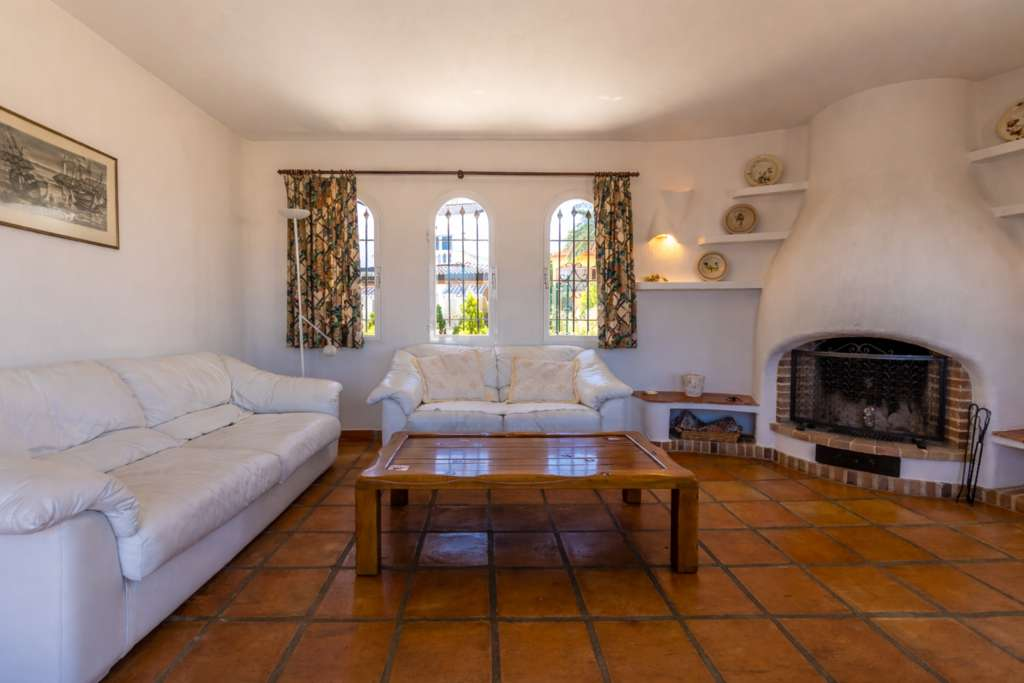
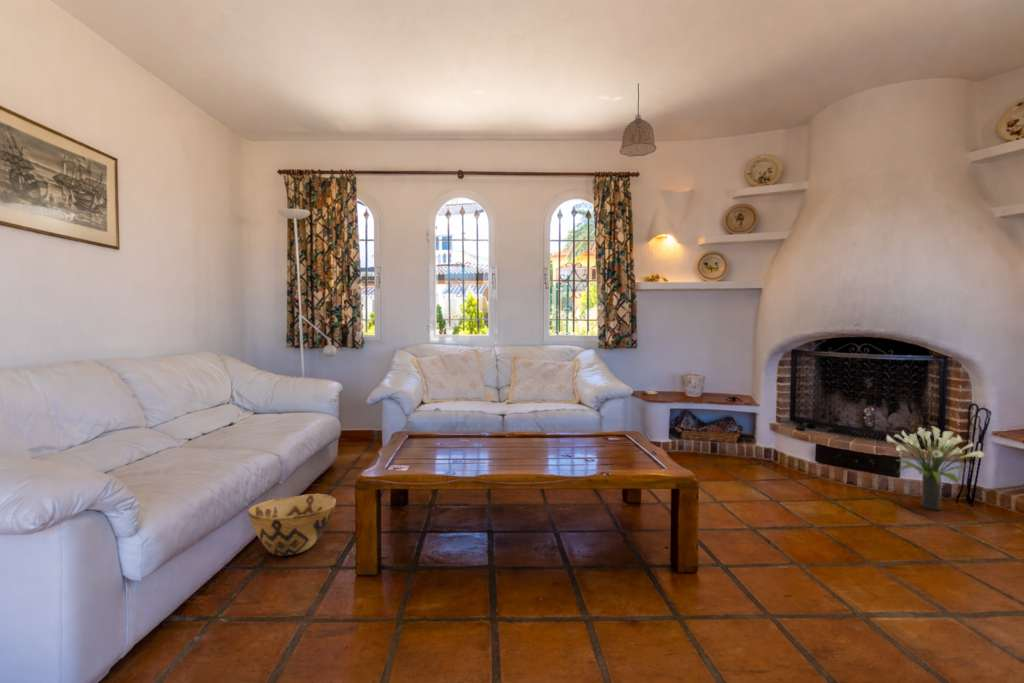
+ woven basket [247,493,337,557]
+ pendant lamp [619,82,657,158]
+ potted plant [886,426,986,511]
